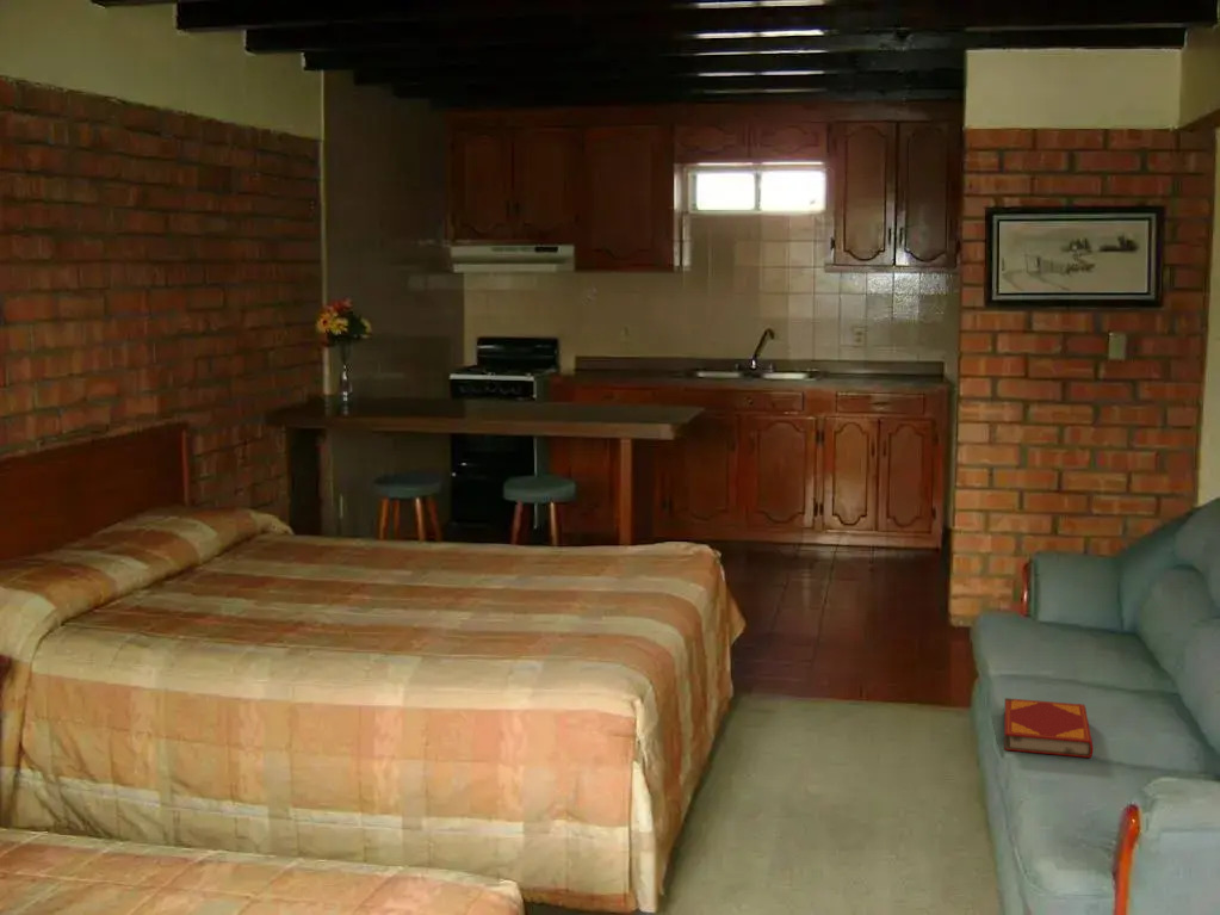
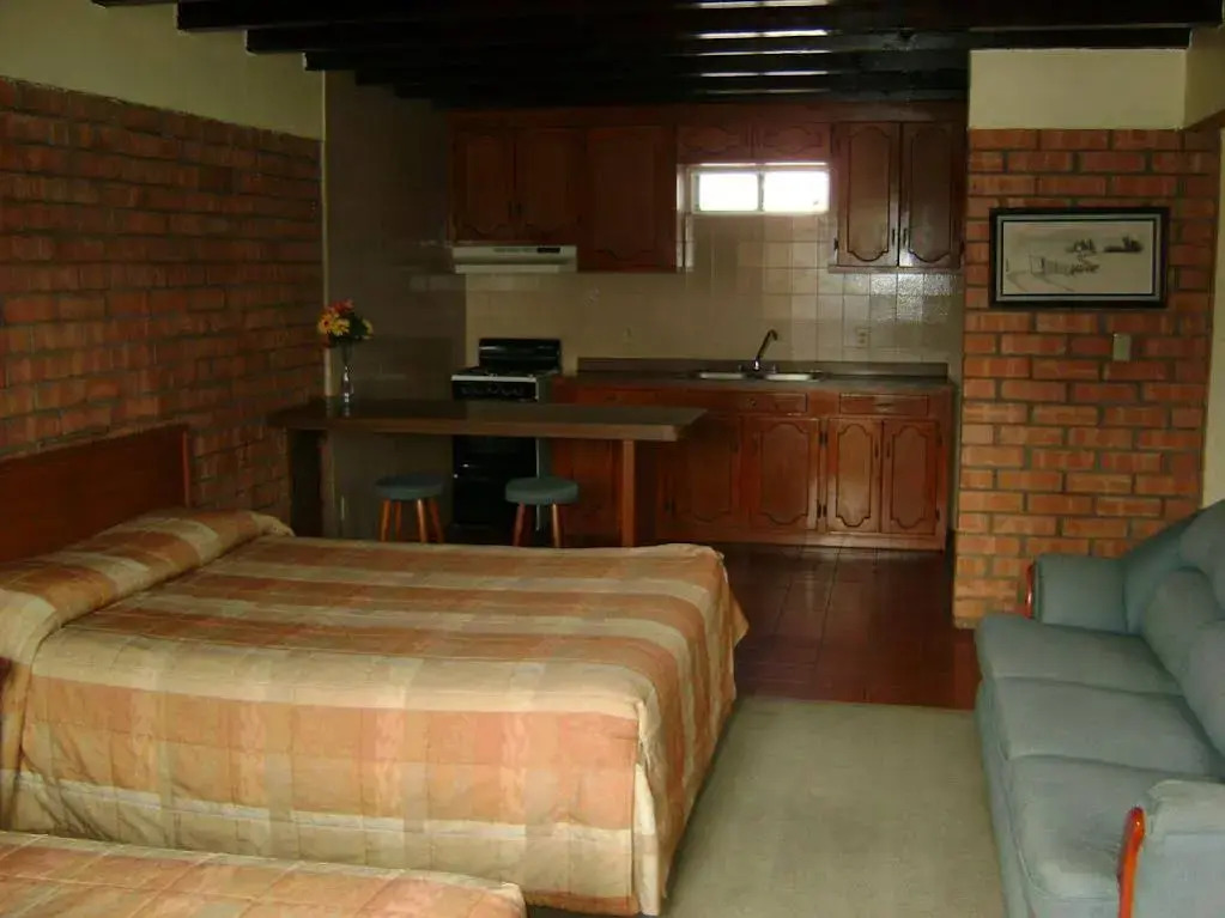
- hardback book [1003,697,1095,759]
